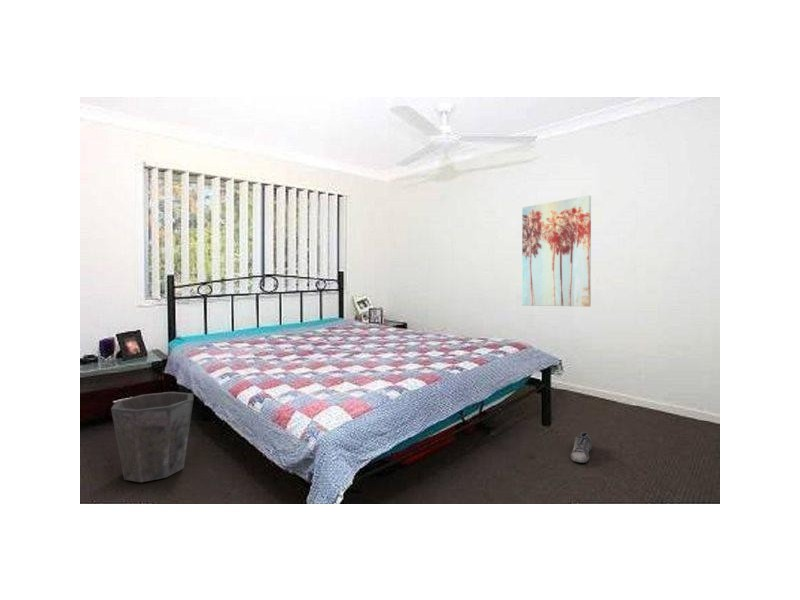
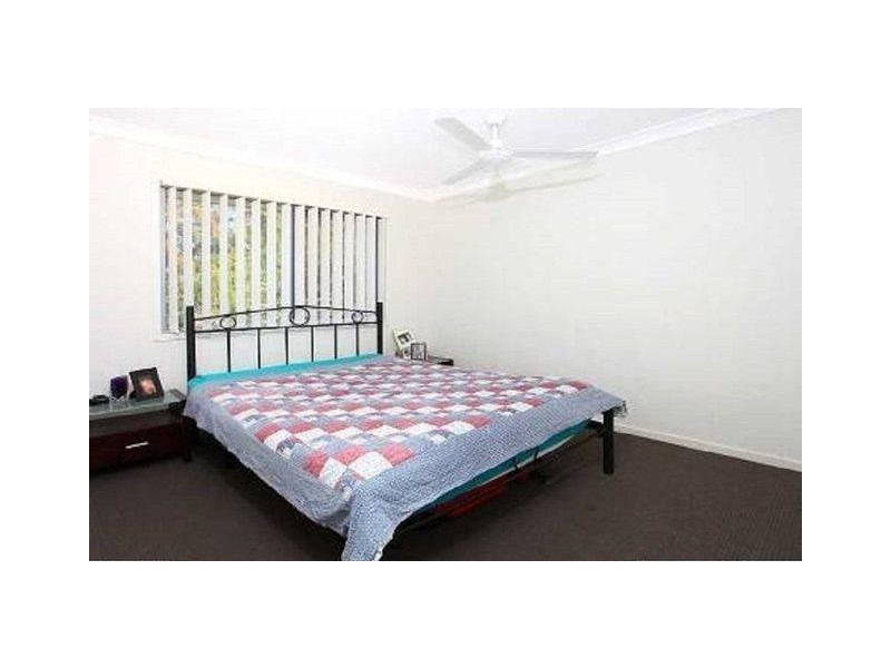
- wall art [521,194,592,308]
- shoe [570,431,592,464]
- waste bin [110,391,194,483]
